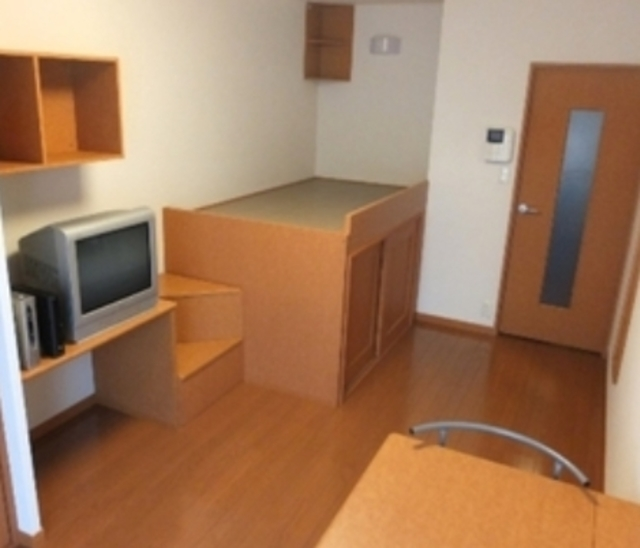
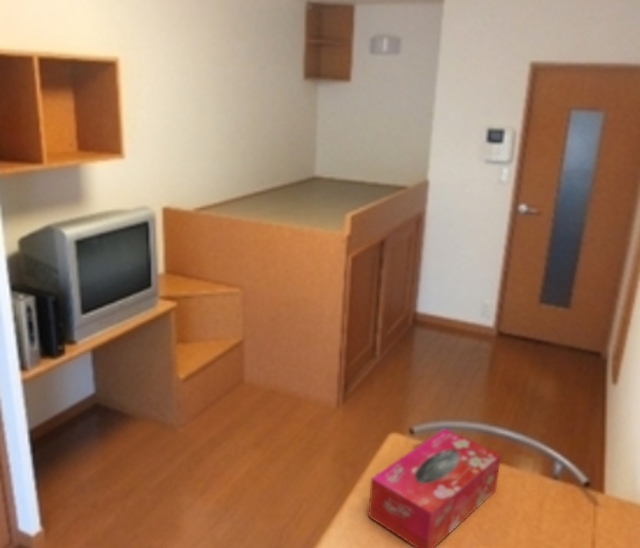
+ tissue box [367,427,502,548]
